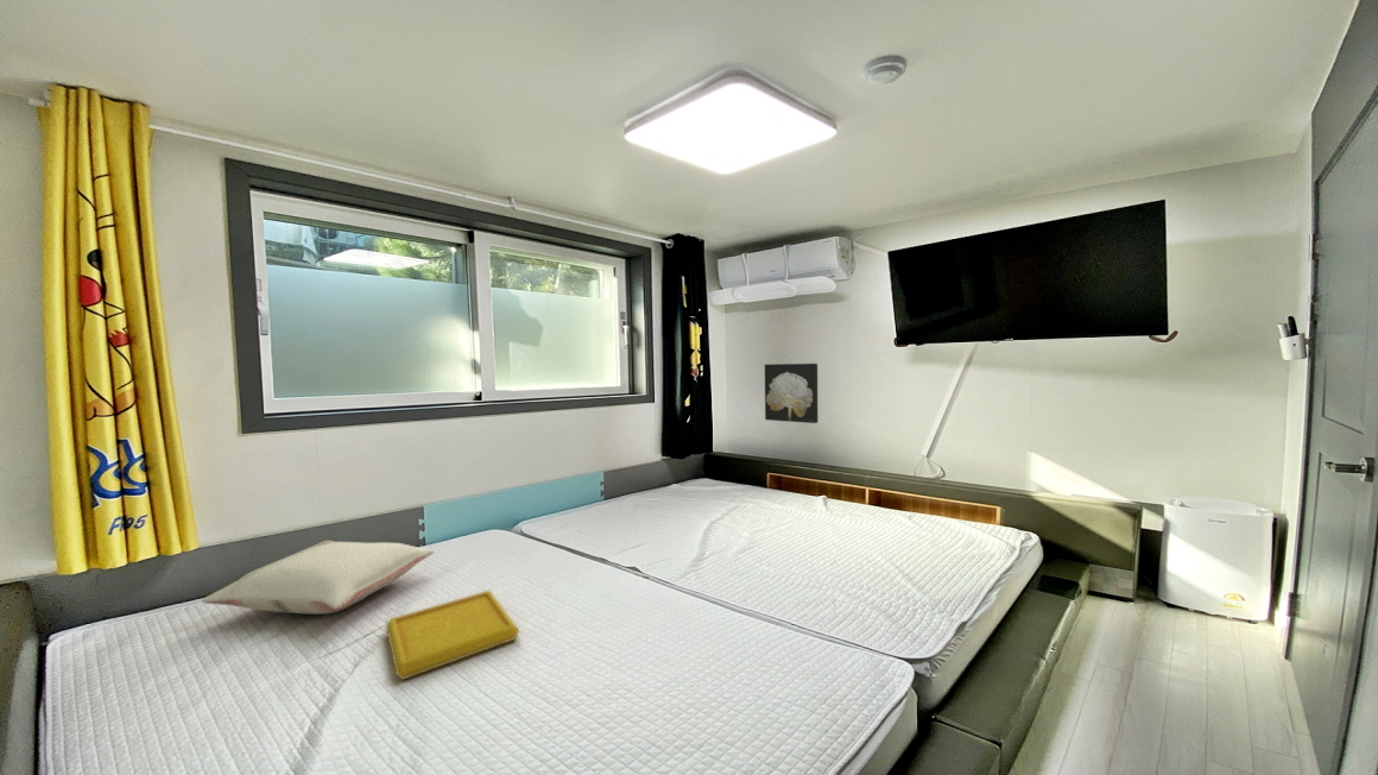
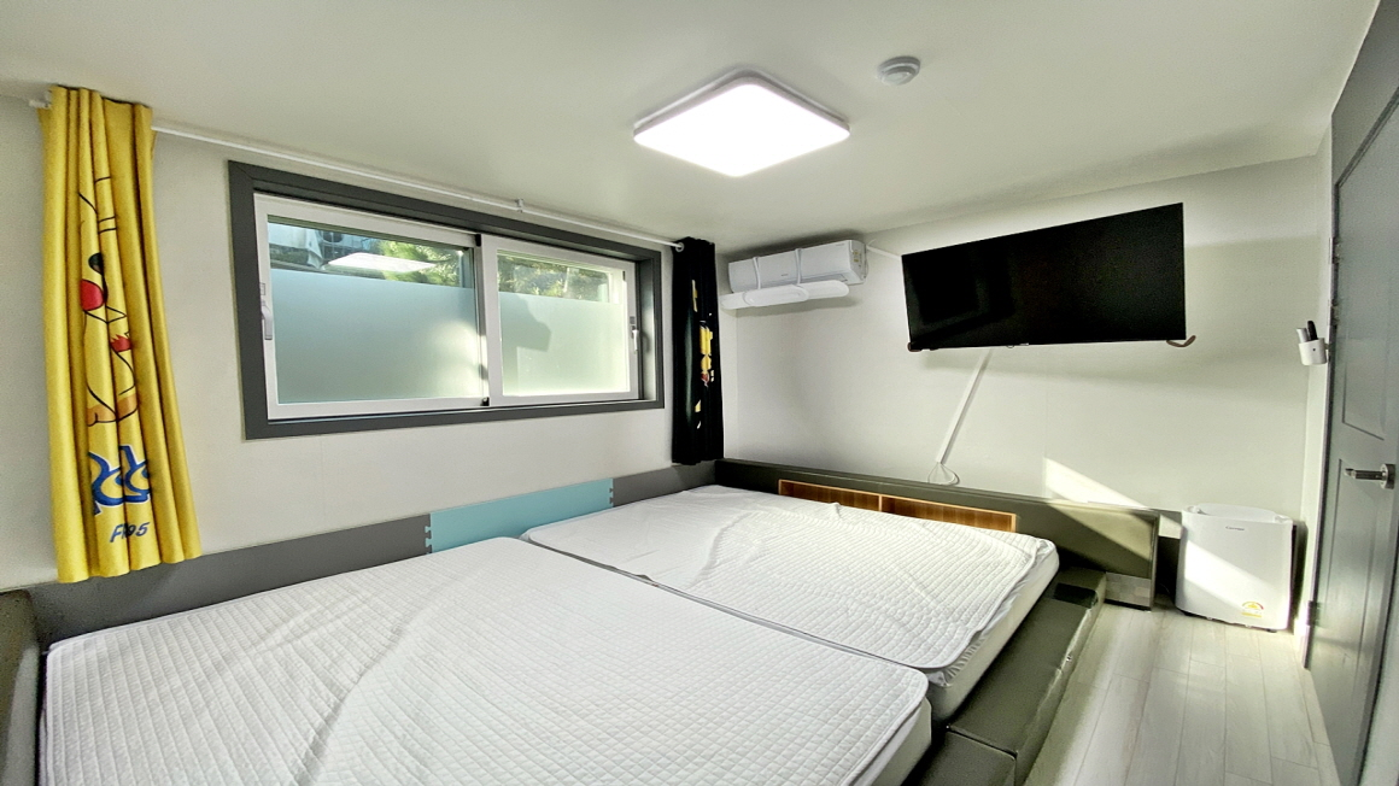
- pillow [200,540,436,615]
- wall art [764,363,820,424]
- serving tray [385,590,520,681]
